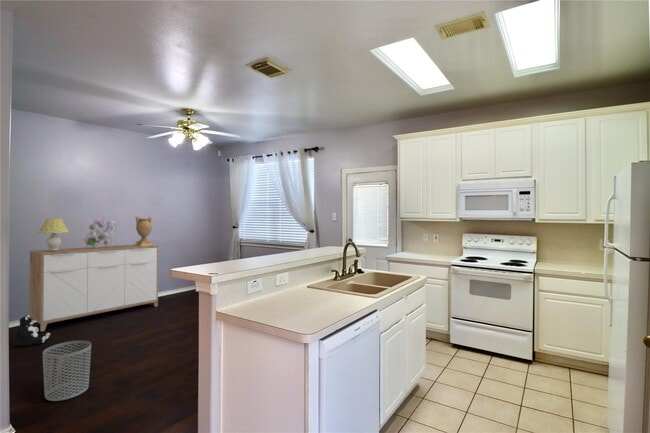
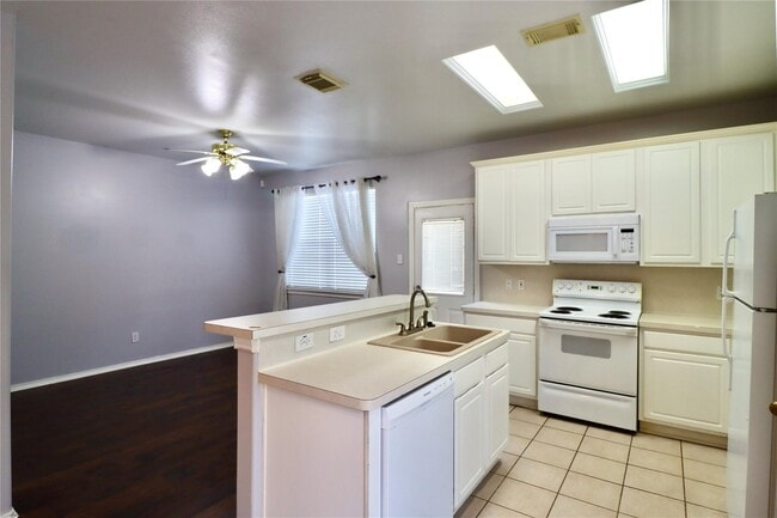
- sideboard [28,244,160,332]
- table lamp [37,218,70,251]
- decorative urn [134,215,153,246]
- plush toy [12,314,51,347]
- waste bin [42,340,92,402]
- bouquet [80,217,117,248]
